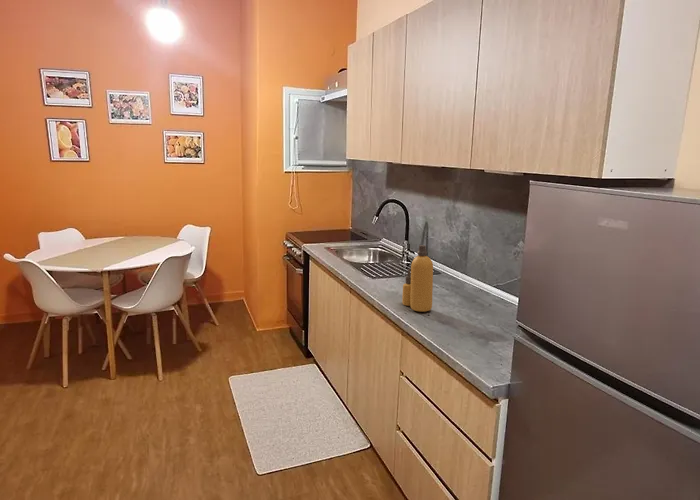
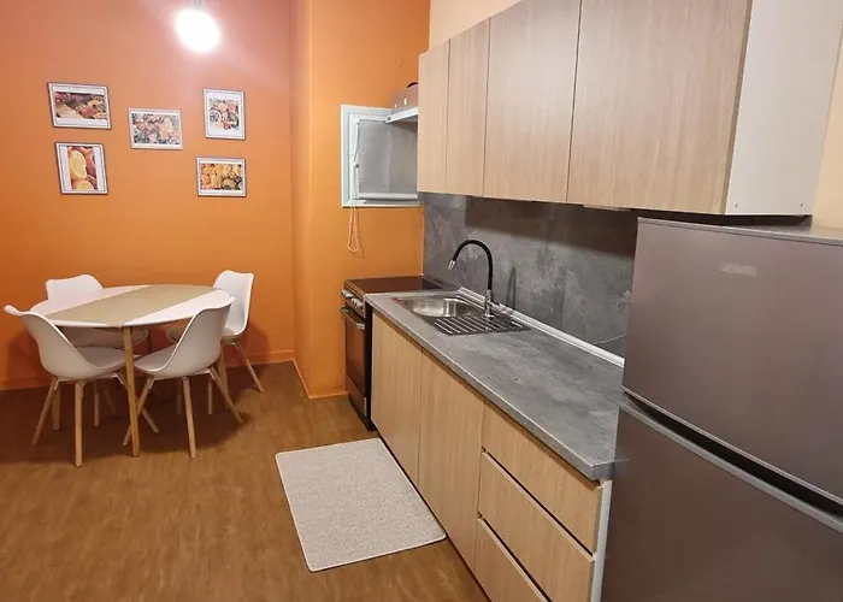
- bottle [401,244,434,313]
